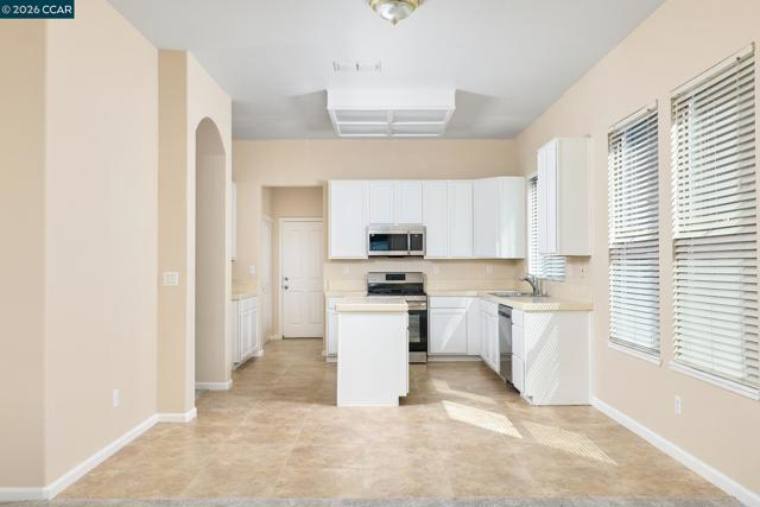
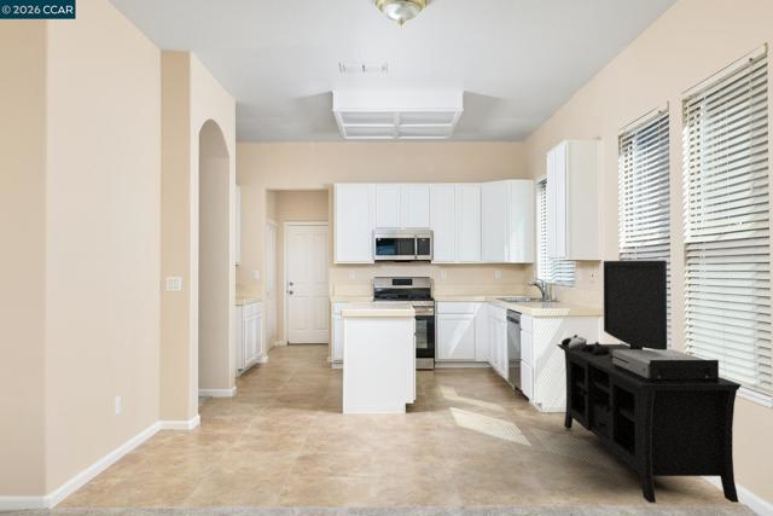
+ media console [556,259,743,504]
